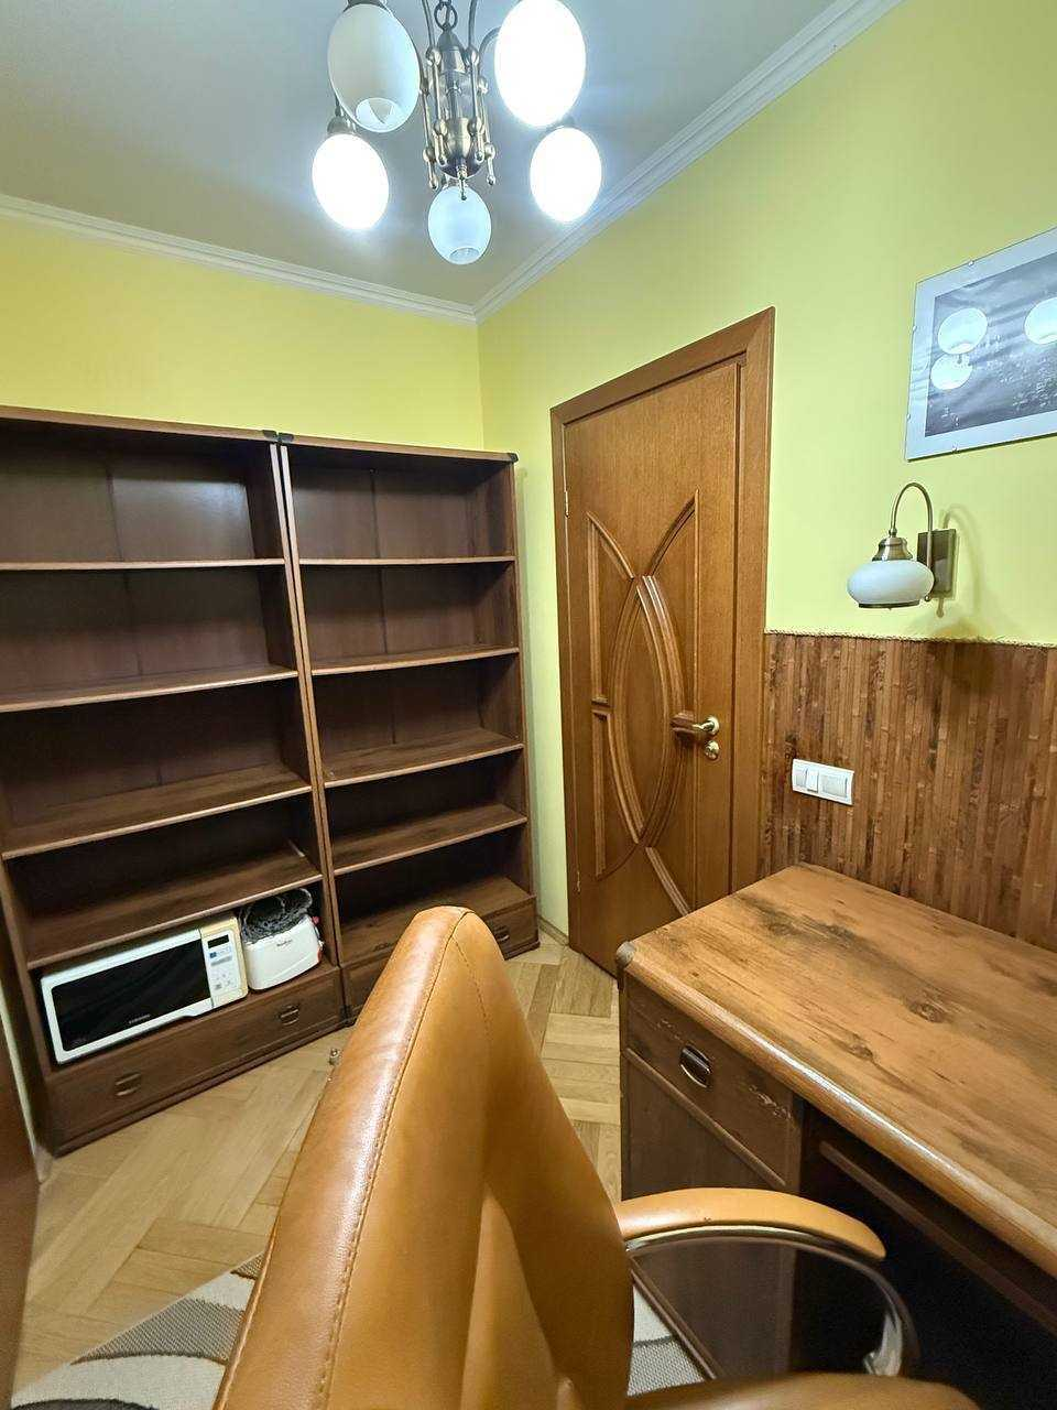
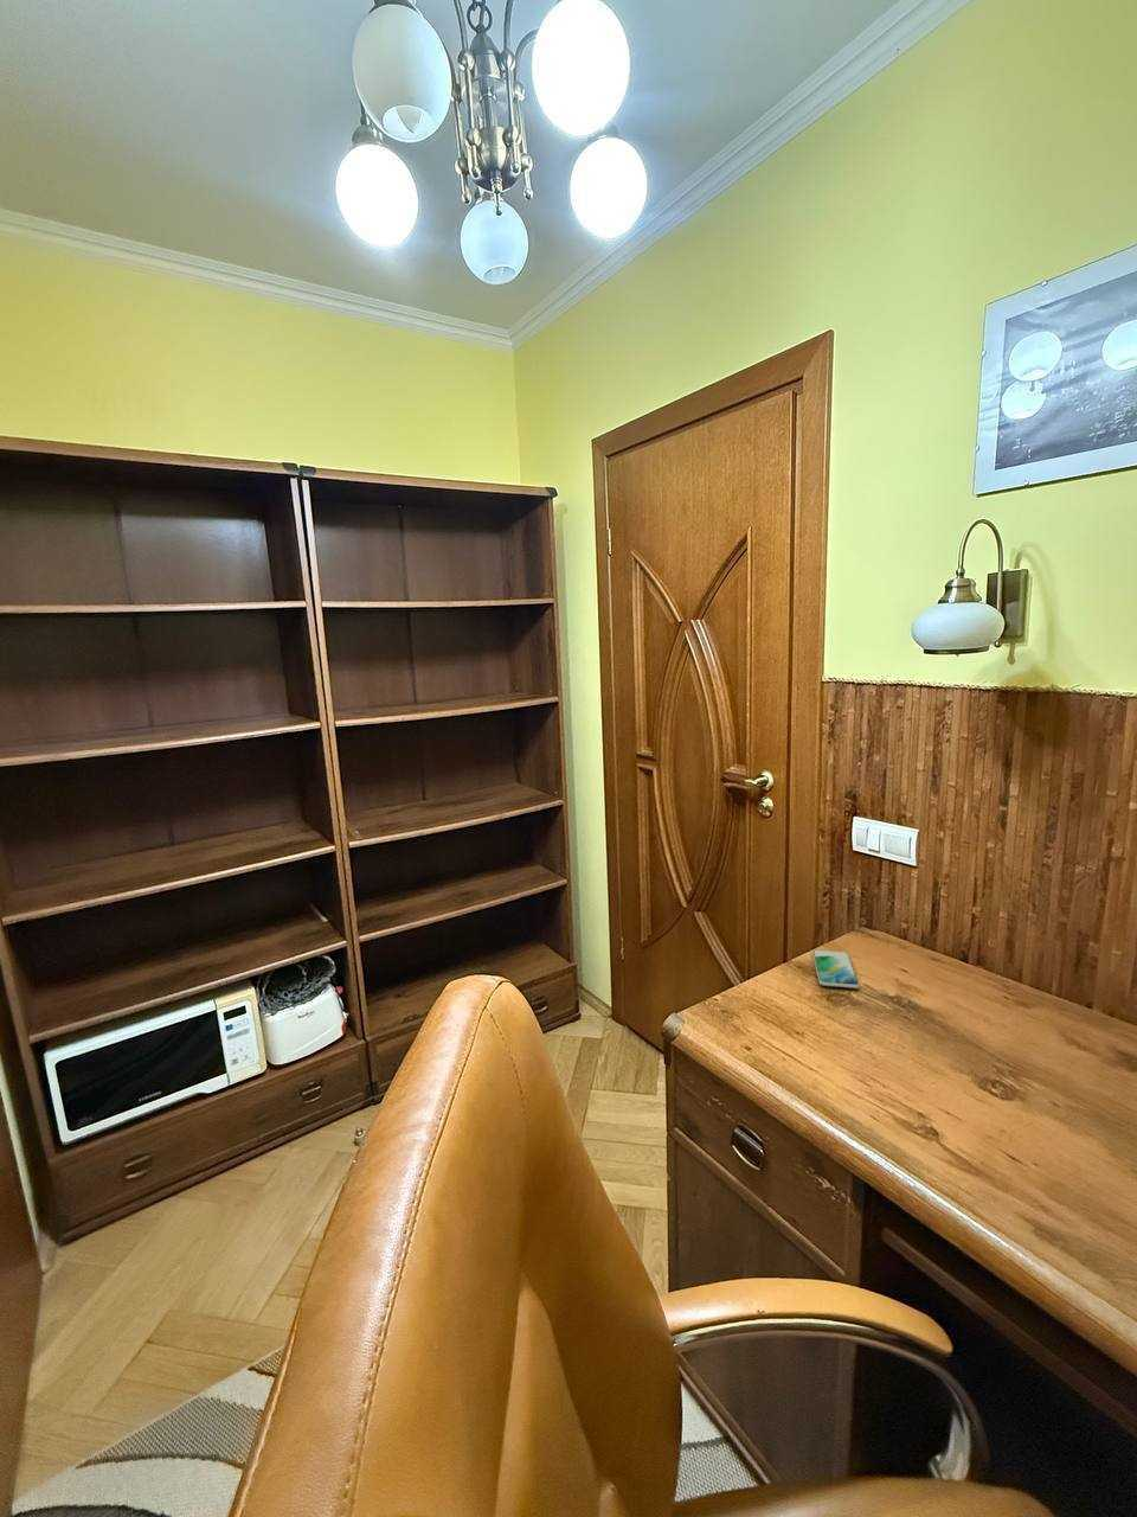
+ smartphone [811,948,860,989]
